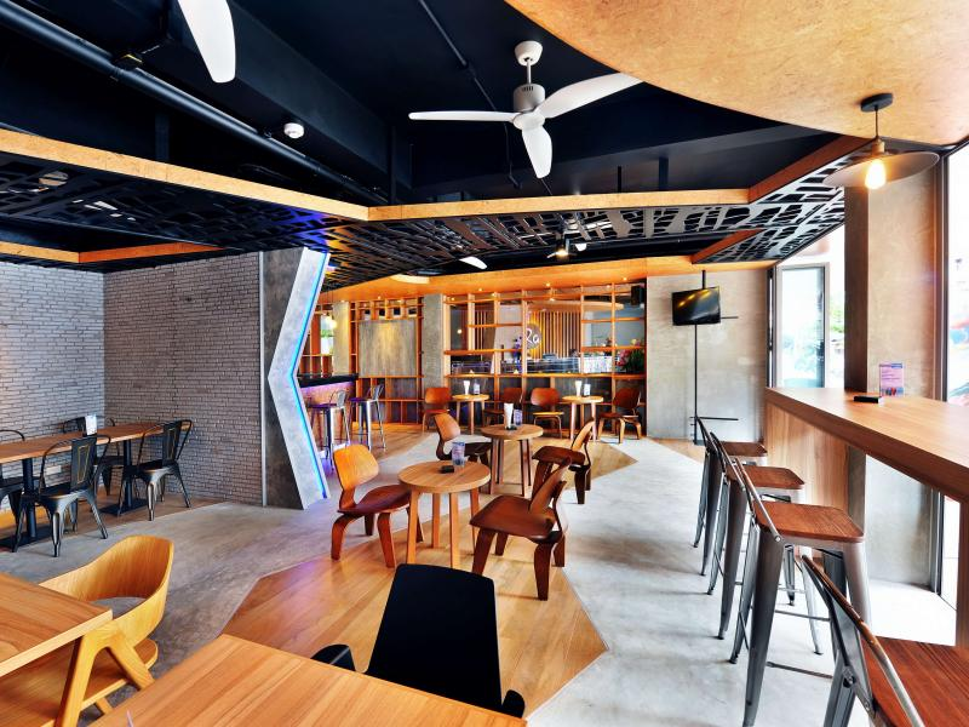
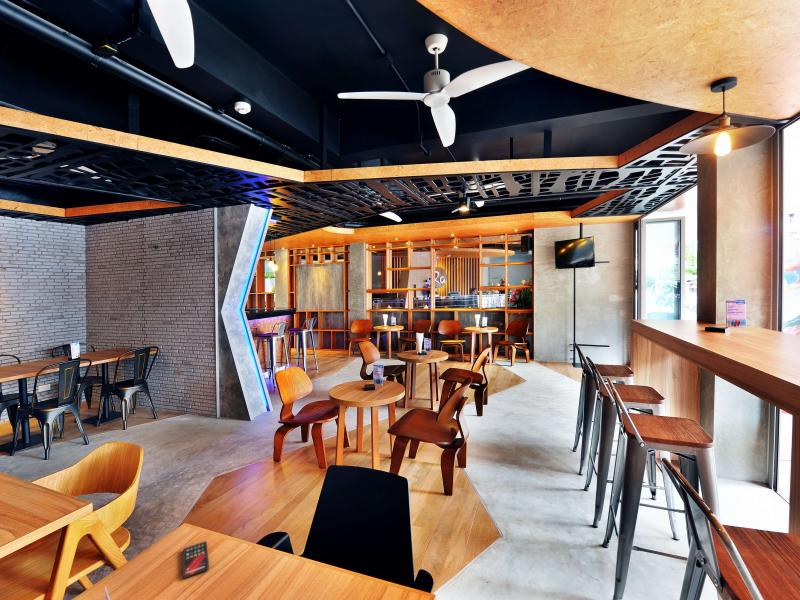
+ smartphone [181,540,210,580]
